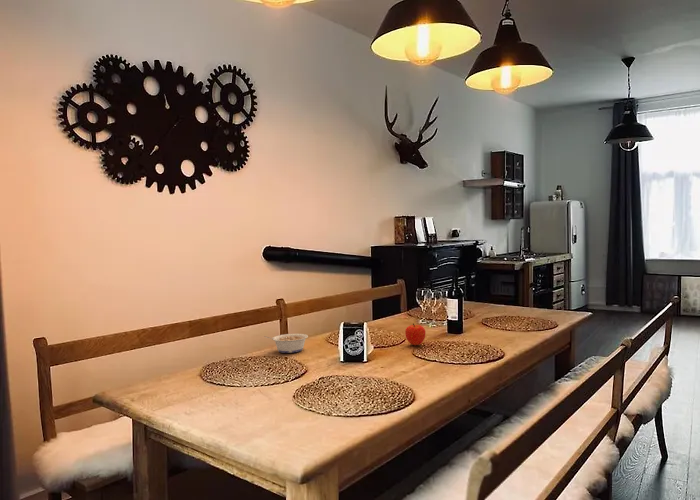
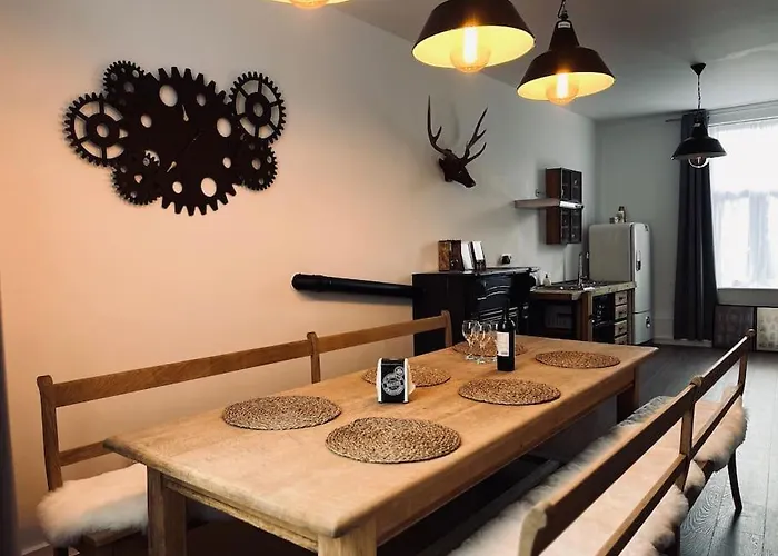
- fruit [404,322,427,346]
- legume [263,333,309,354]
